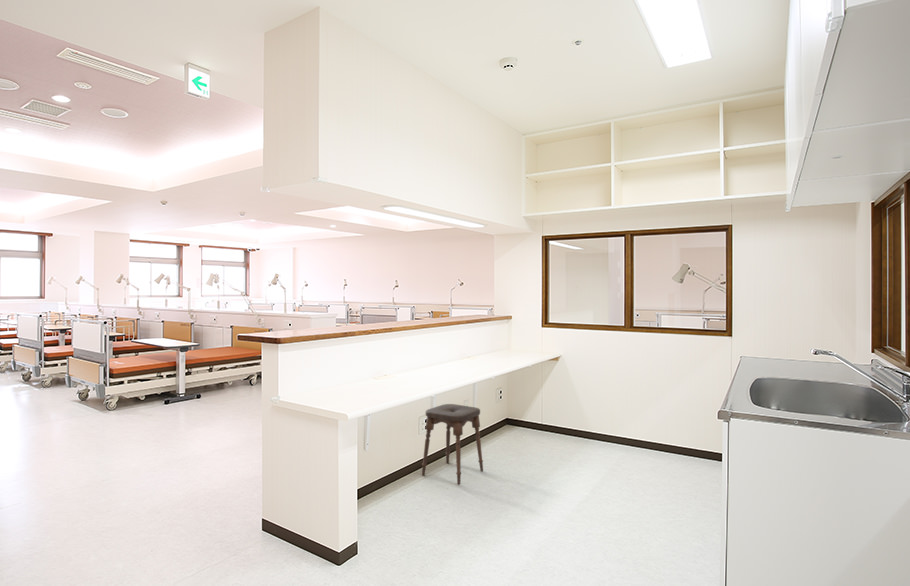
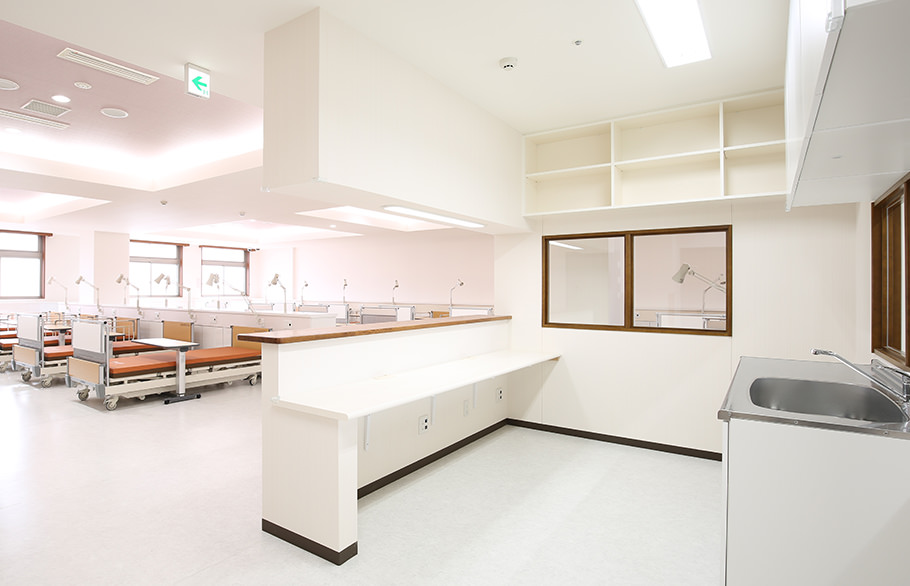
- stool [421,403,484,486]
